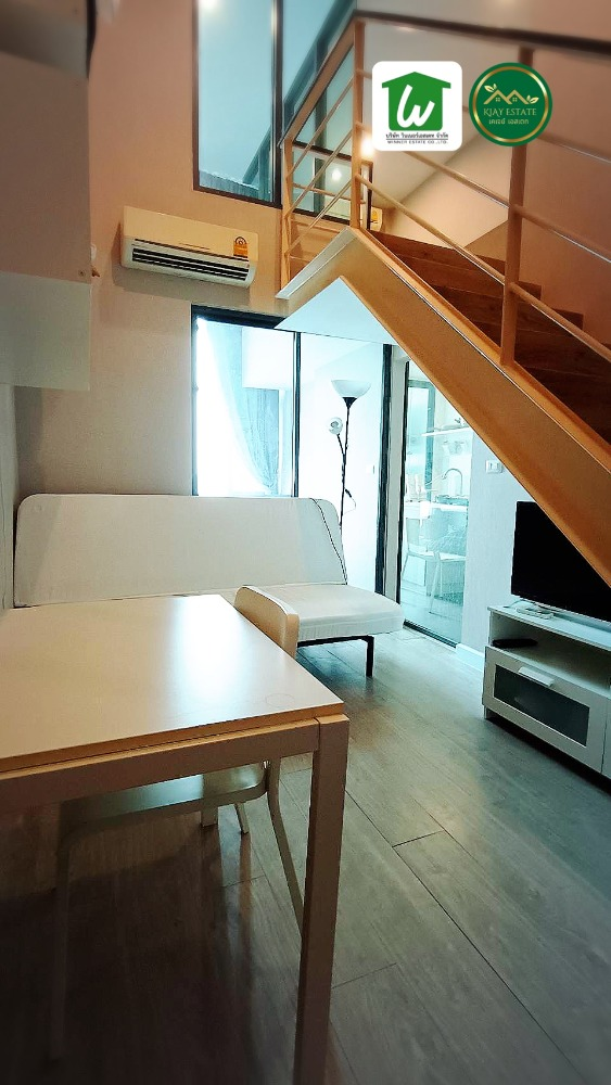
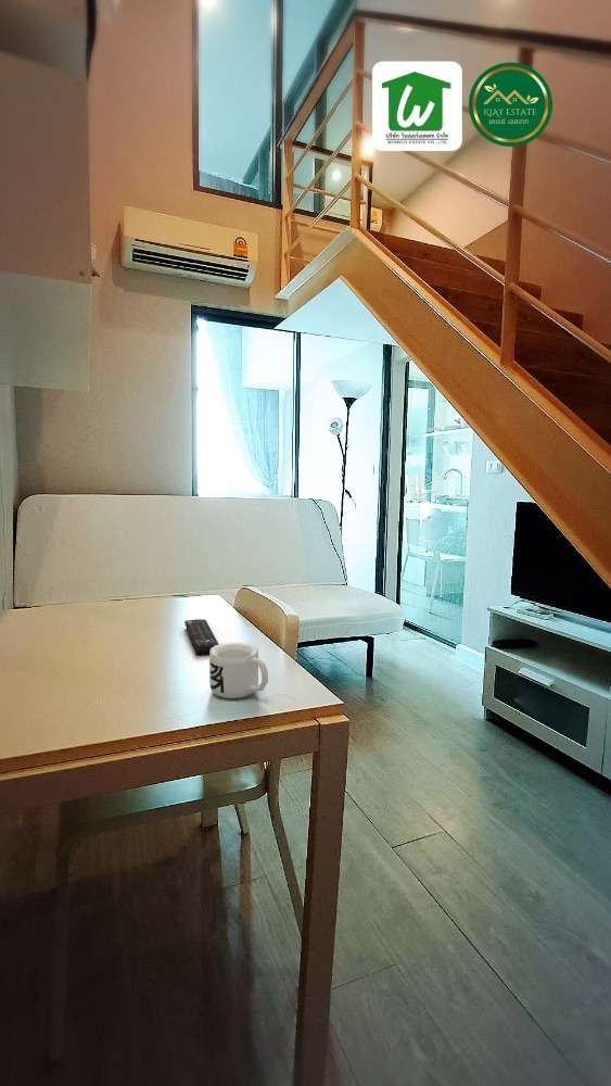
+ remote control [183,618,219,657]
+ mug [208,641,269,699]
